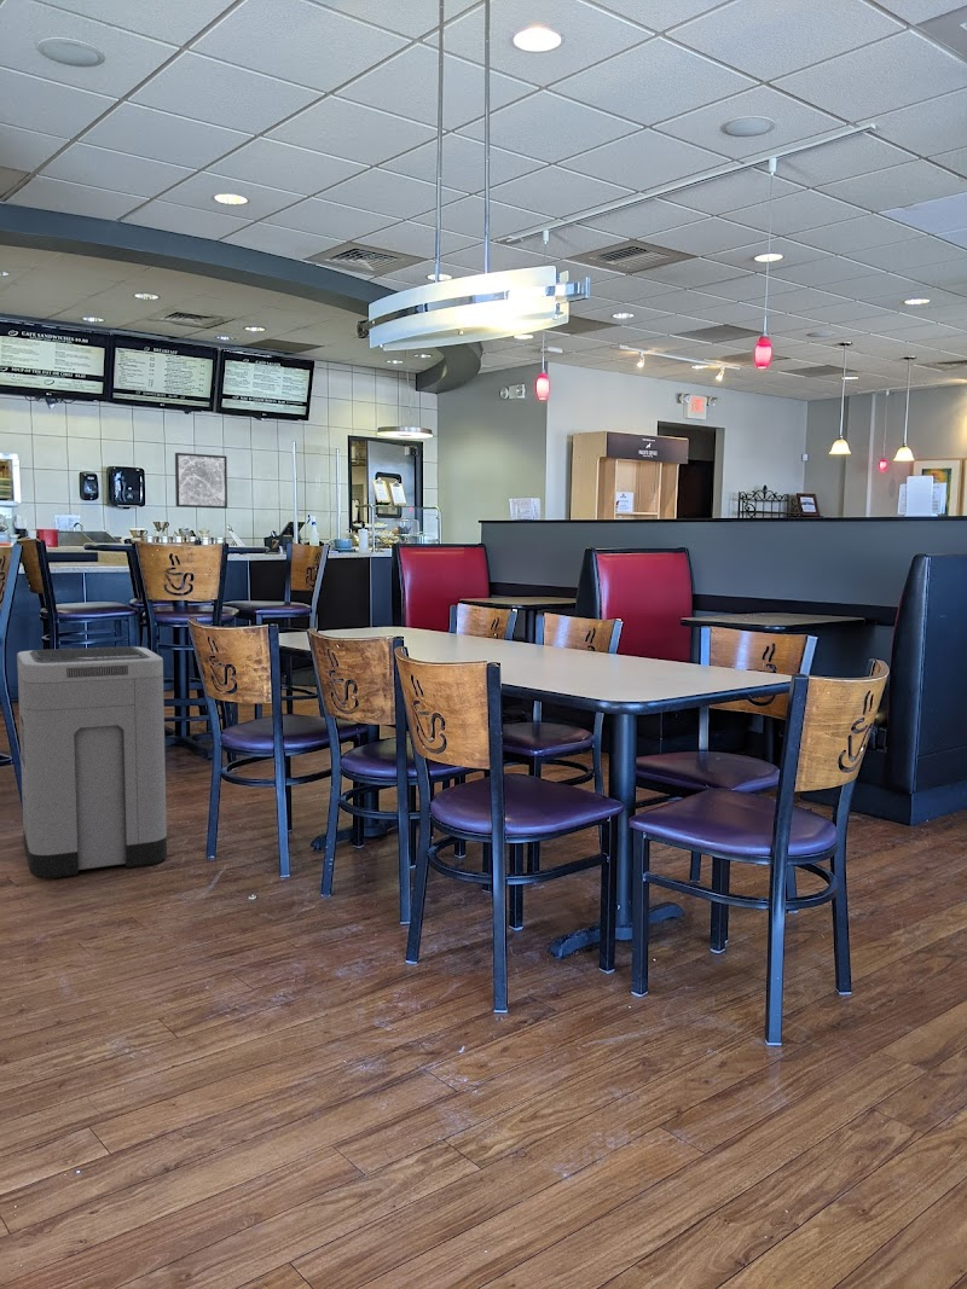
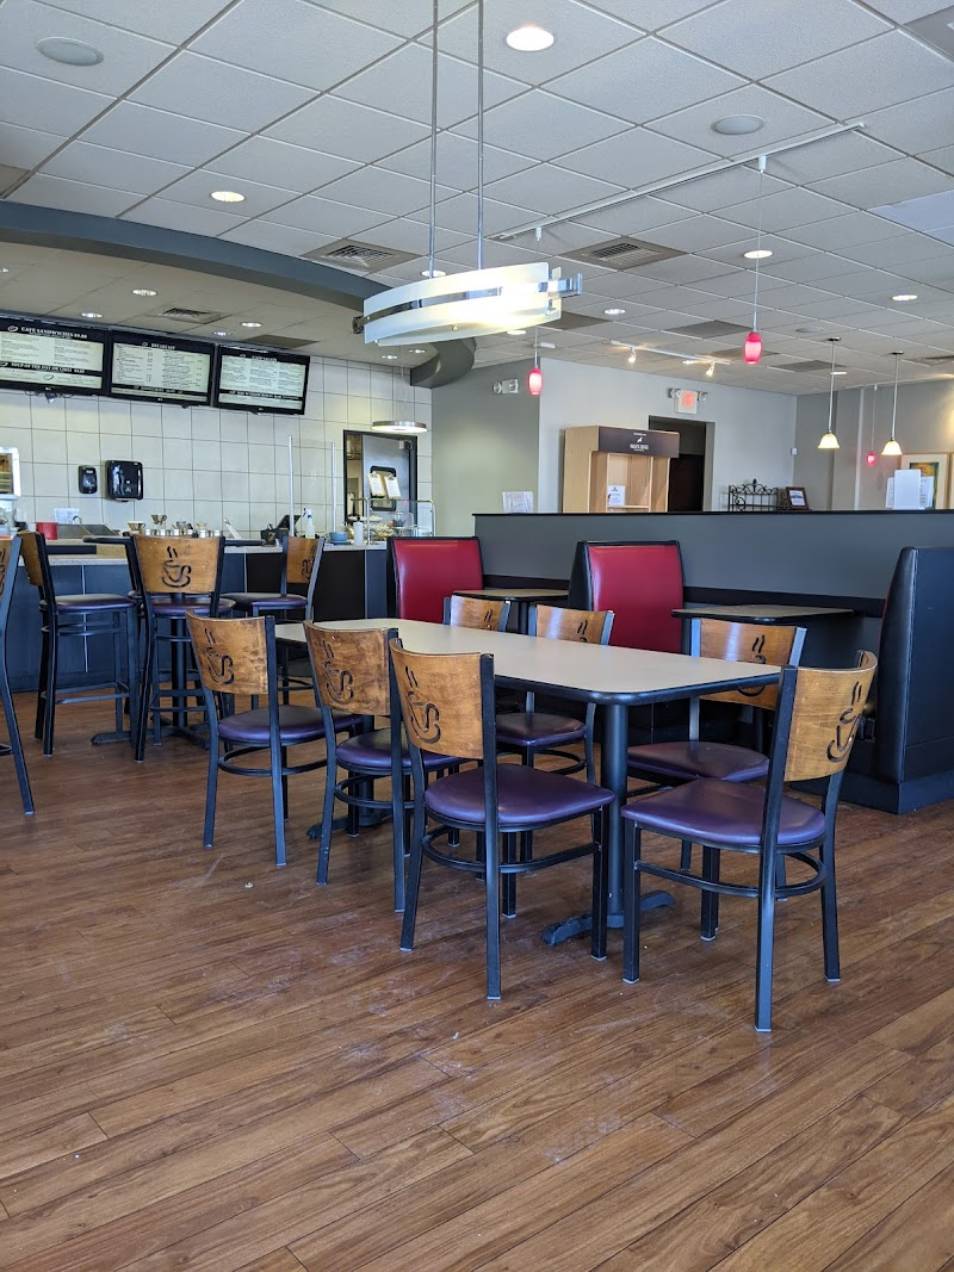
- trash can [16,645,168,879]
- wall art [174,452,228,510]
